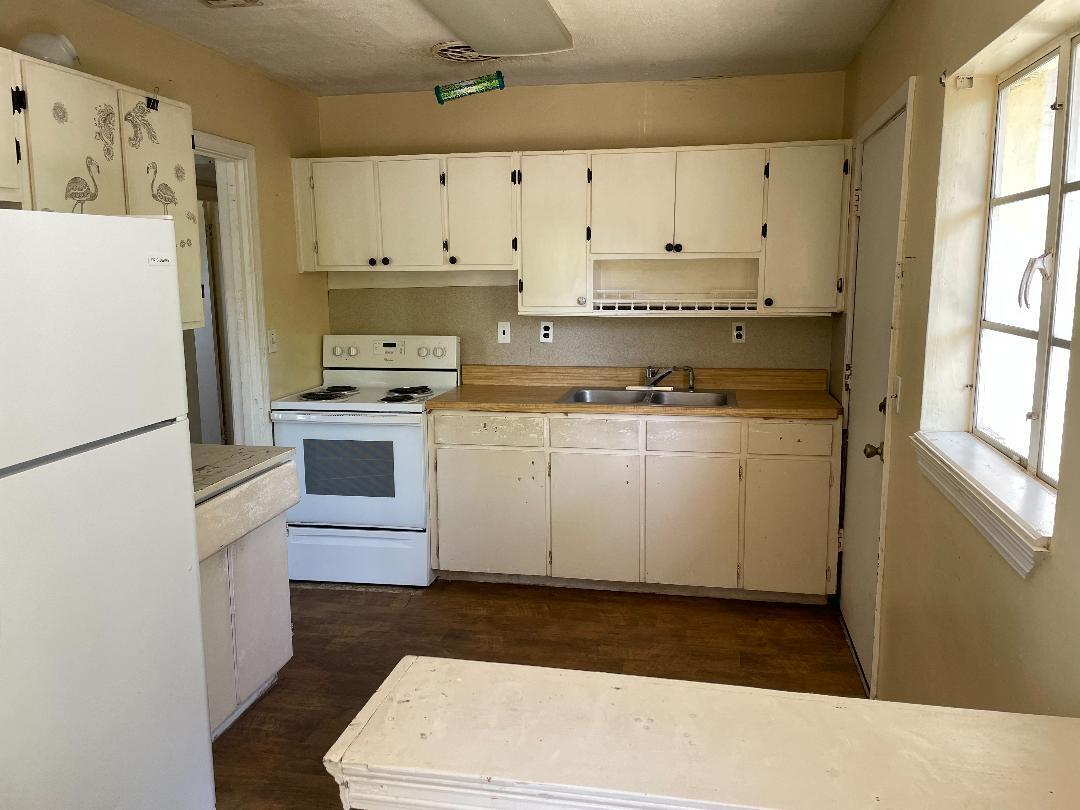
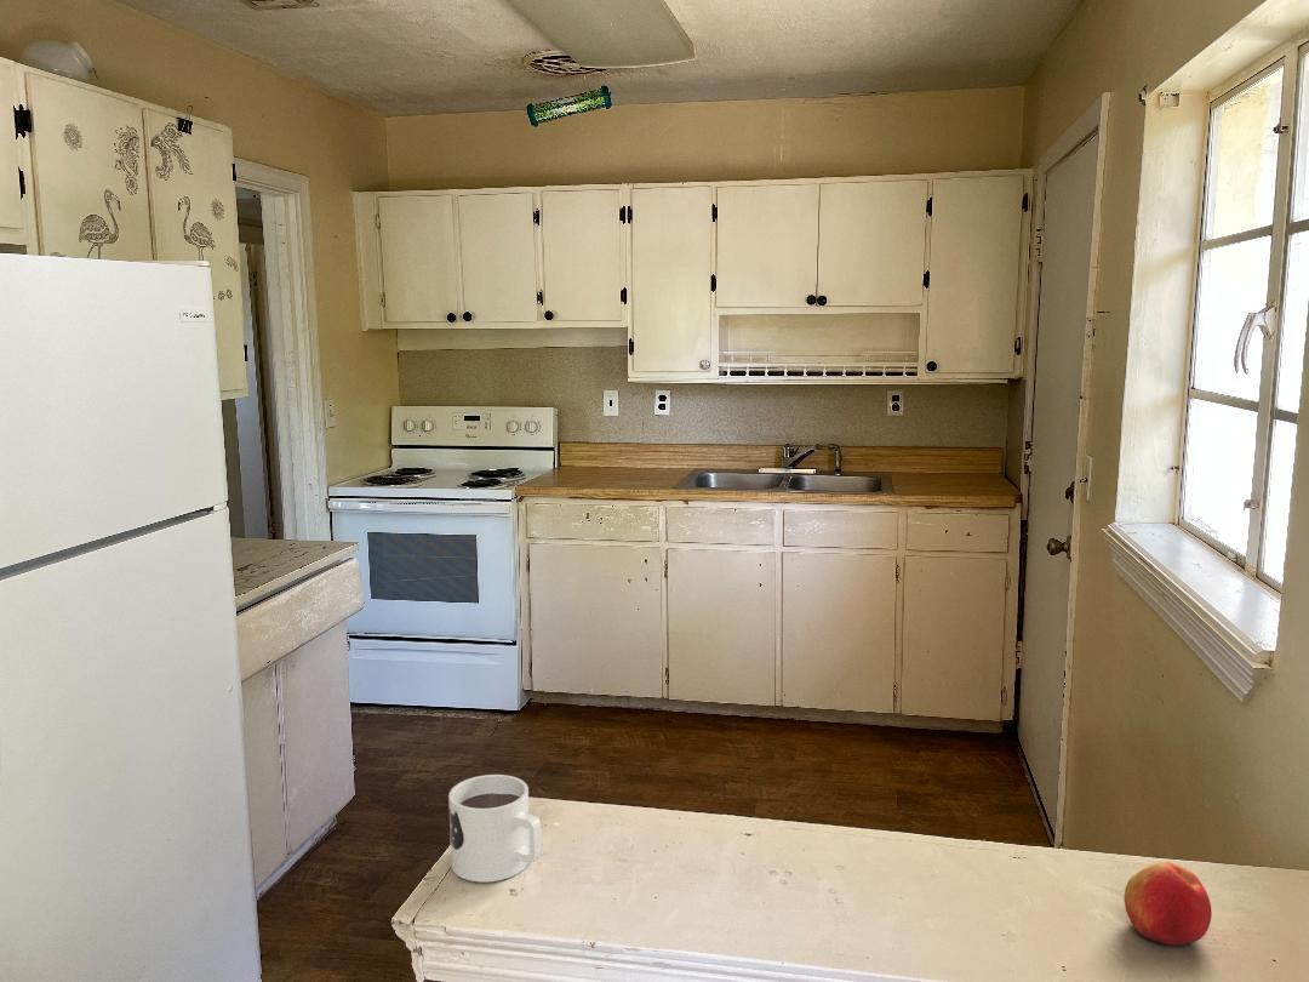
+ apple [1124,861,1213,946]
+ mug [447,773,543,884]
